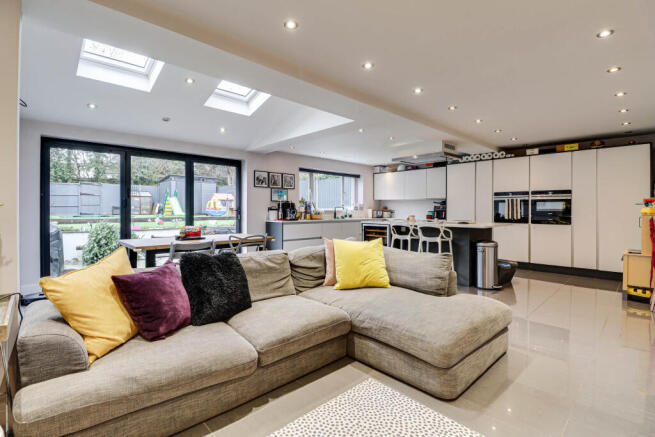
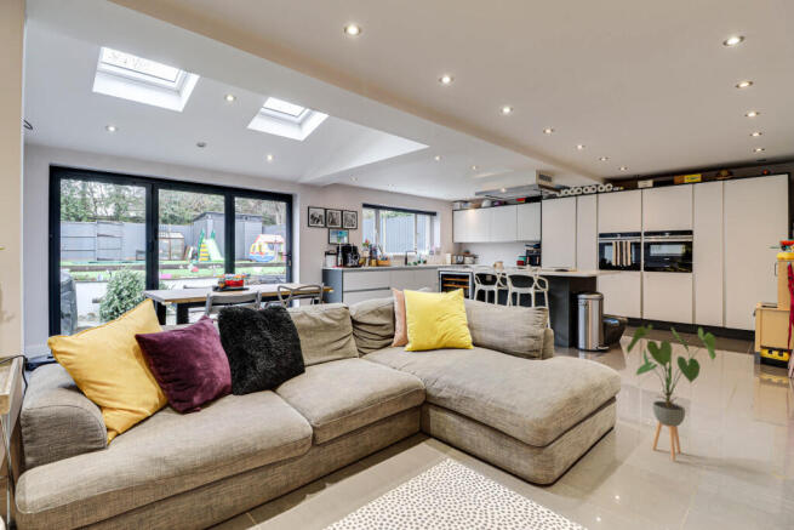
+ house plant [626,323,718,461]
